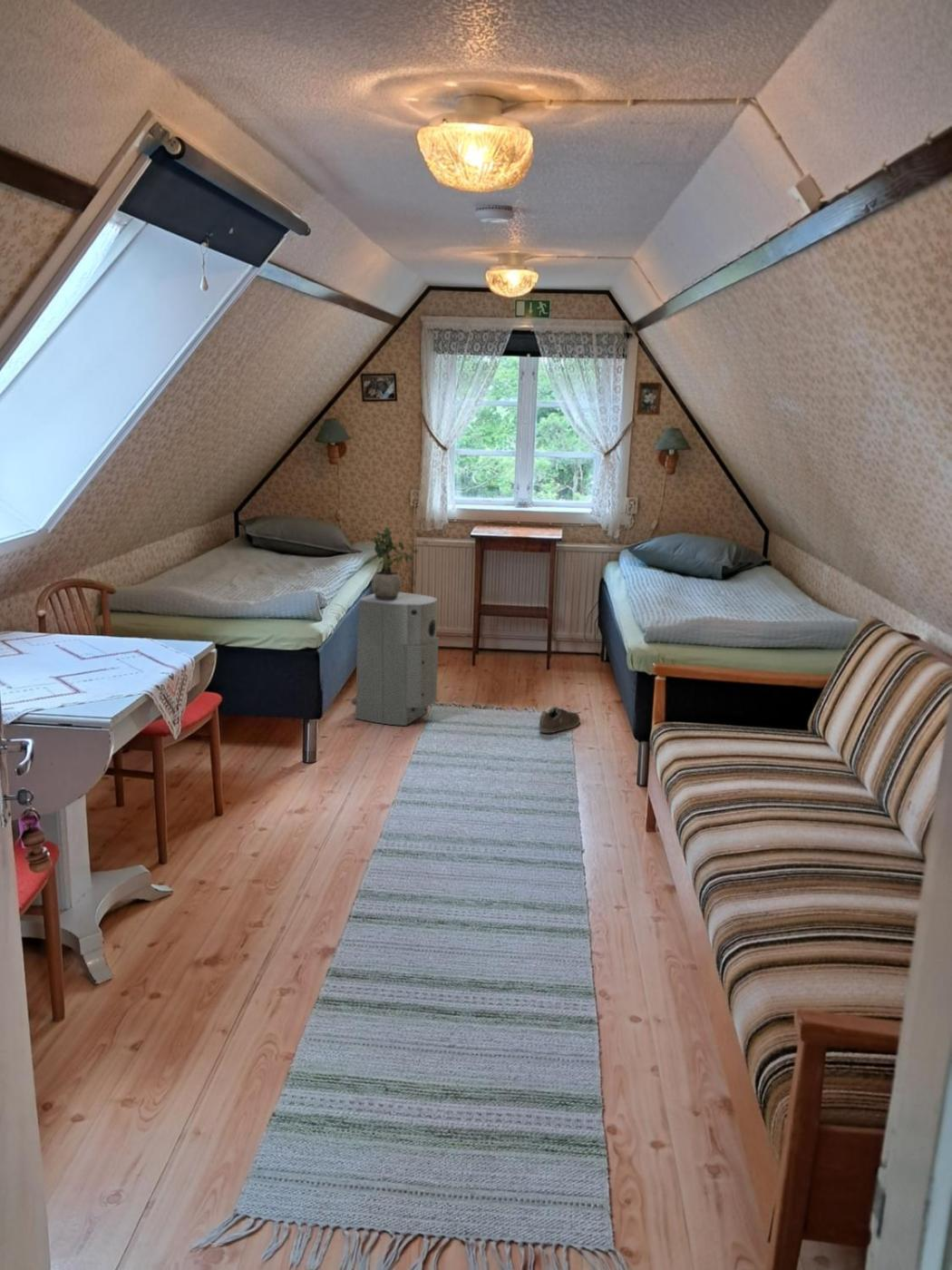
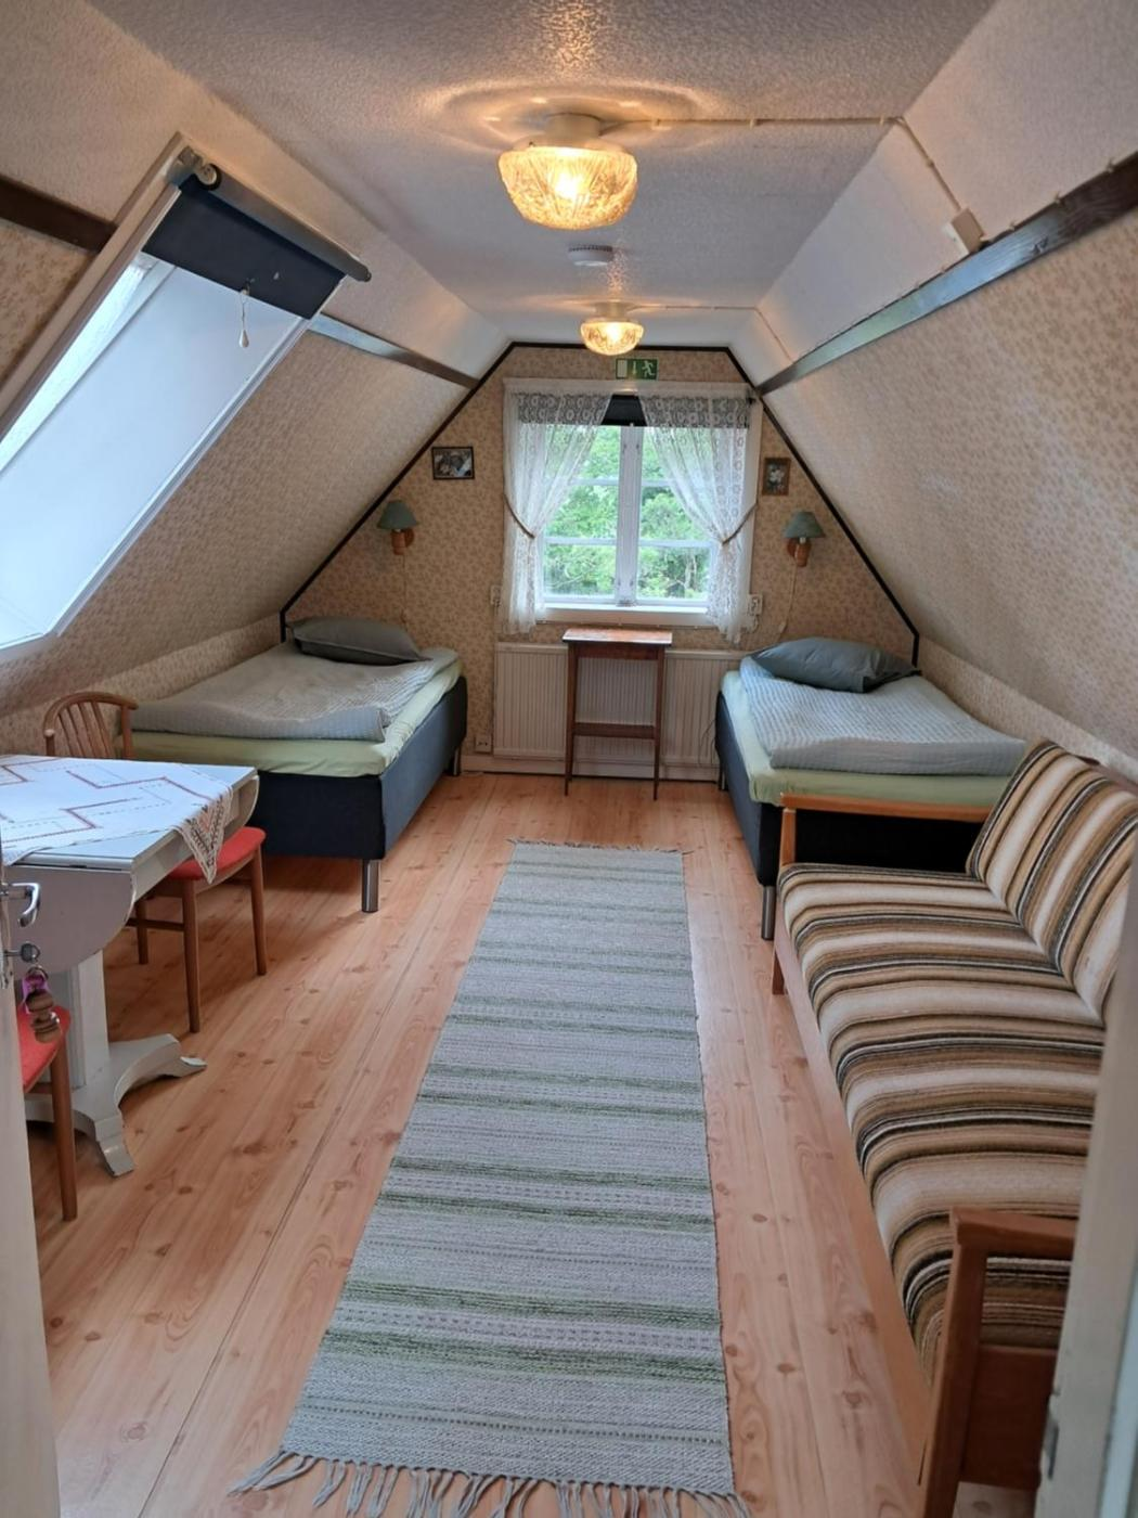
- sneaker [538,706,581,734]
- air purifier [350,591,440,727]
- potted plant [369,526,419,601]
